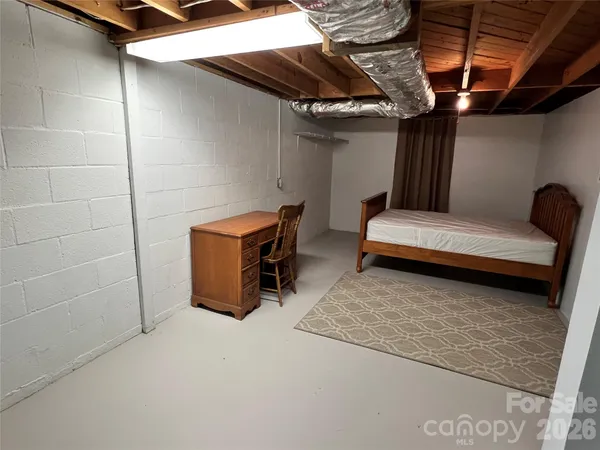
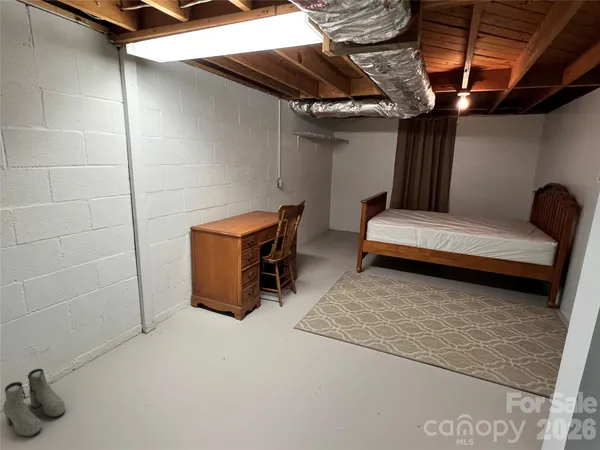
+ boots [2,368,67,437]
